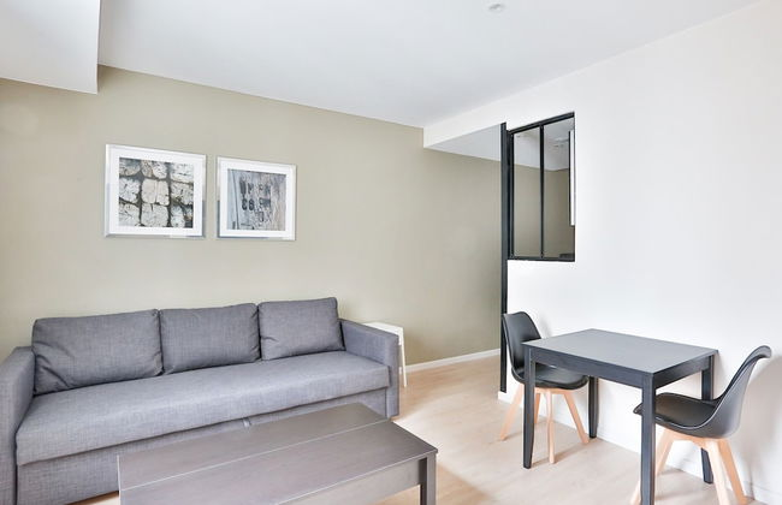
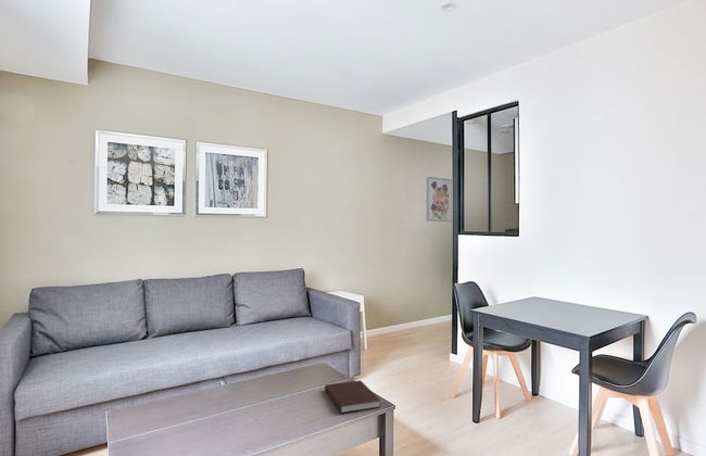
+ wall art [426,176,453,223]
+ notebook [324,380,381,415]
